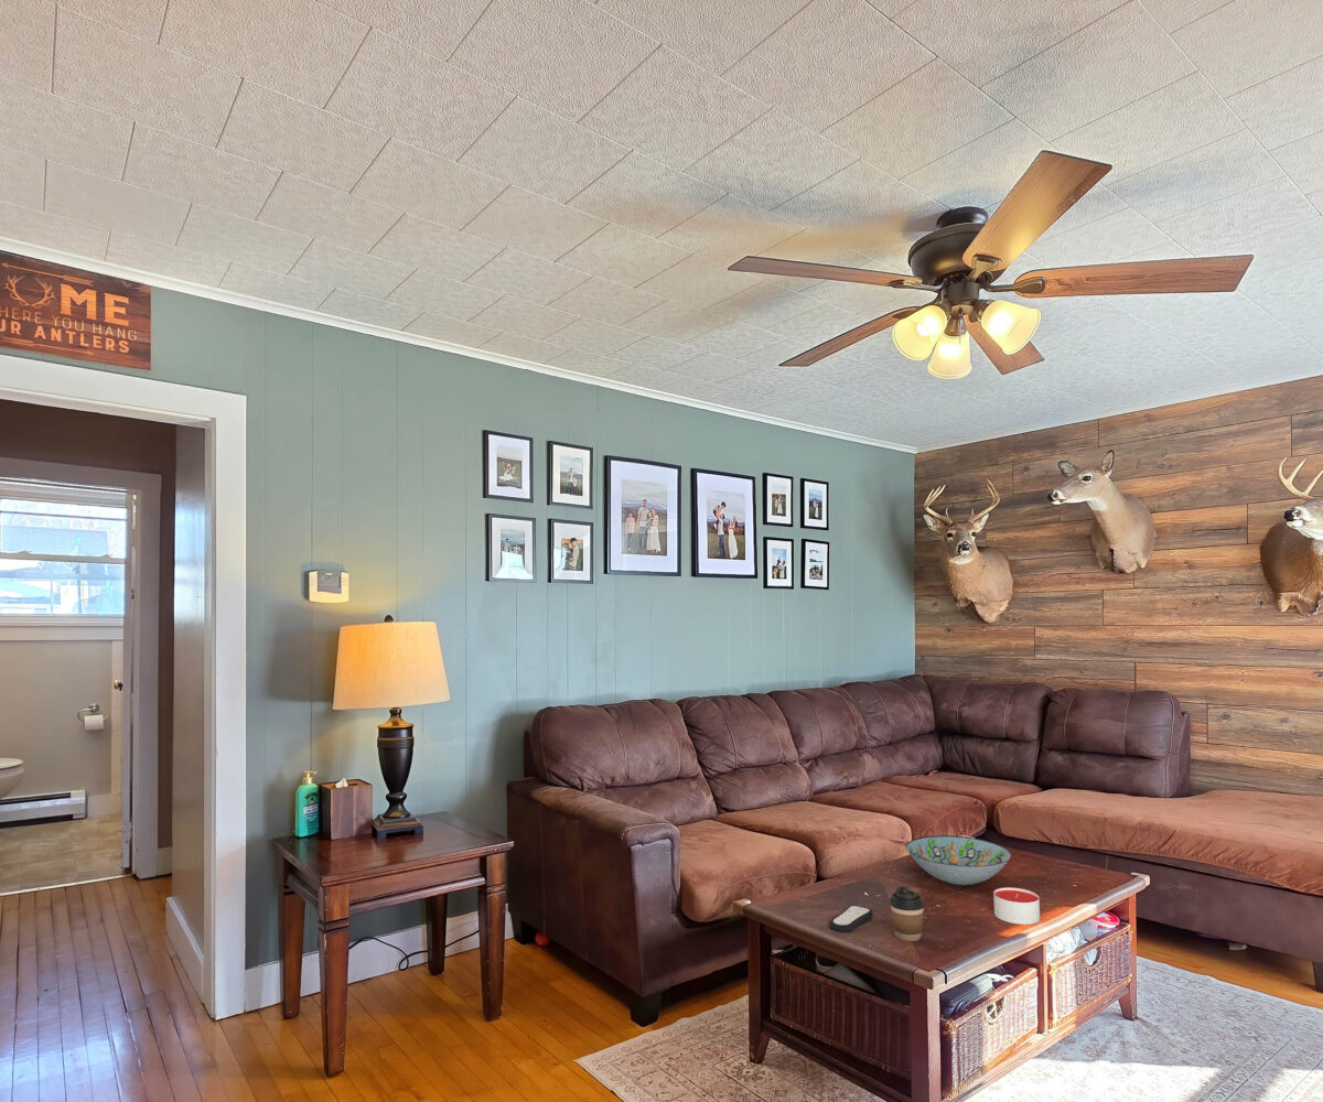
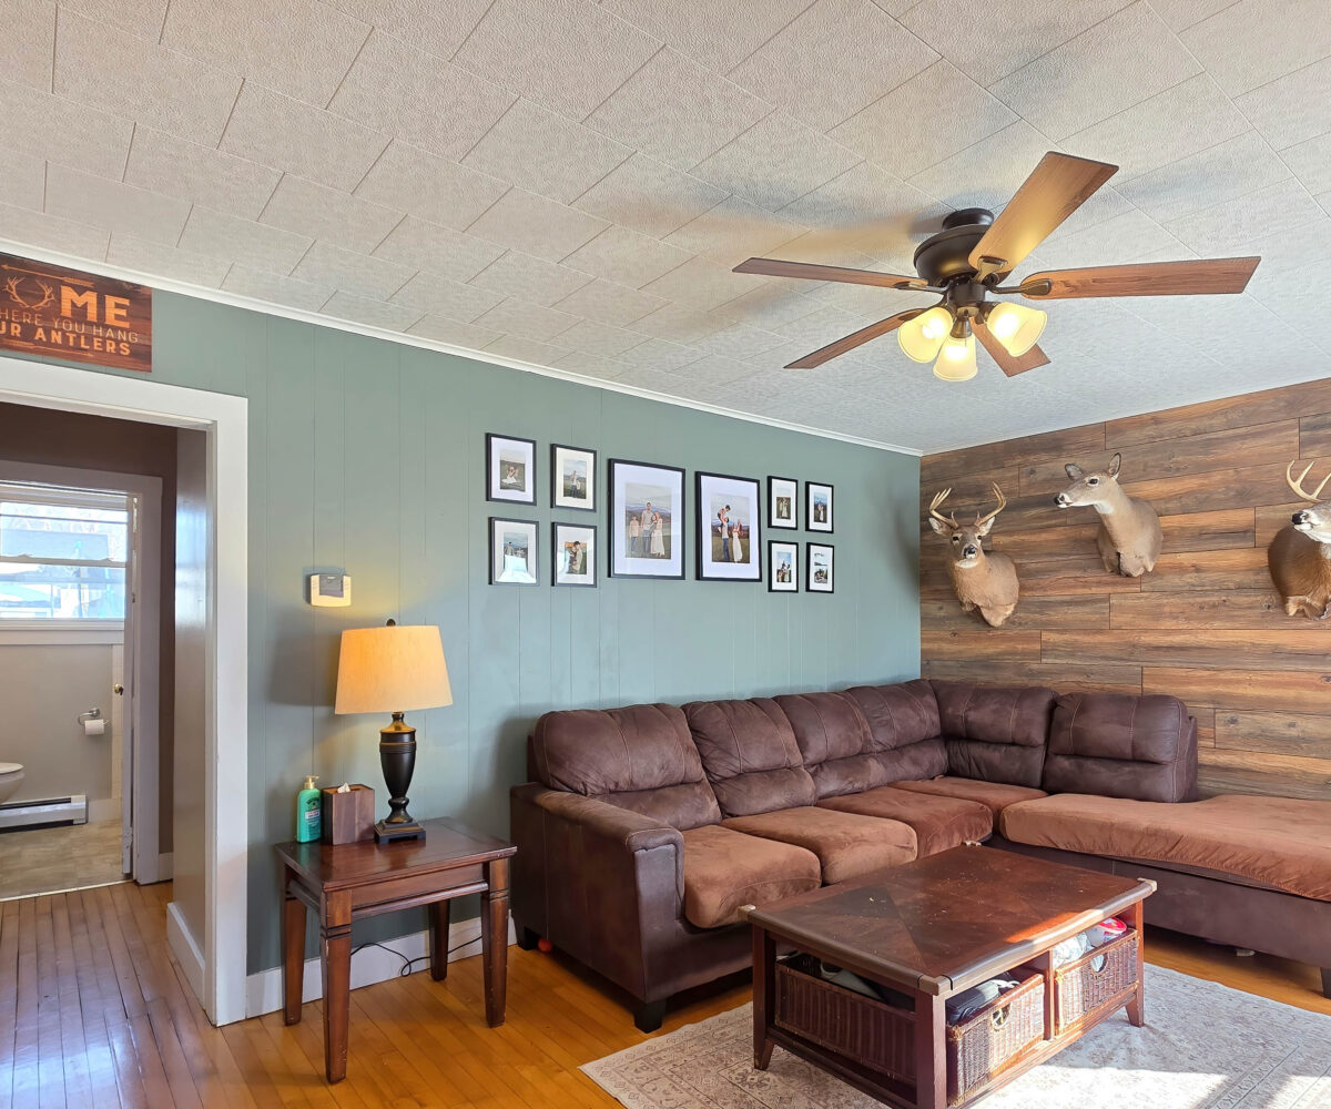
- candle [992,887,1041,926]
- coffee cup [889,886,926,942]
- decorative bowl [905,834,1012,886]
- remote control [828,905,874,933]
